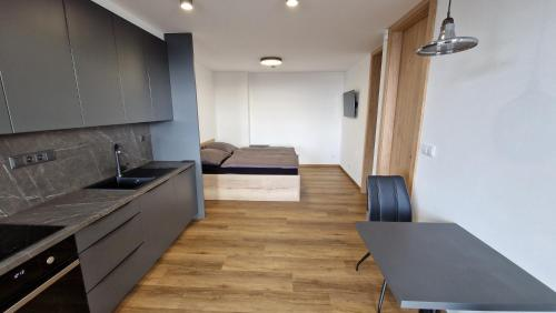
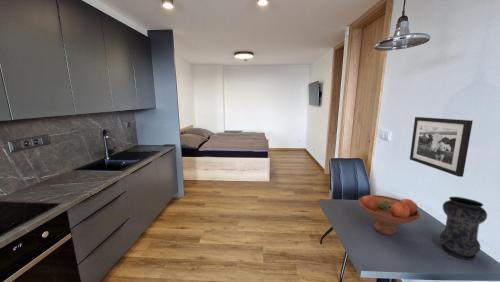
+ fruit bowl [358,194,421,236]
+ vase [439,196,488,260]
+ picture frame [409,116,474,178]
